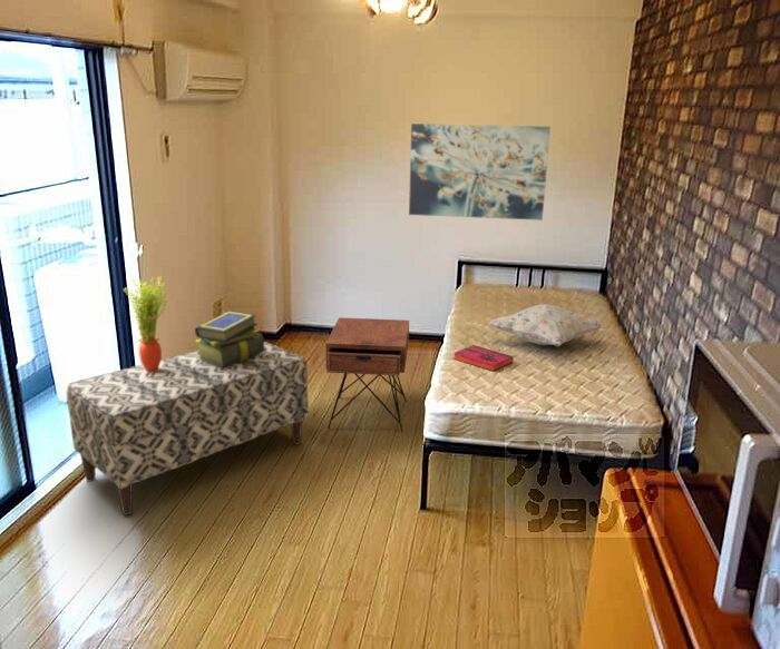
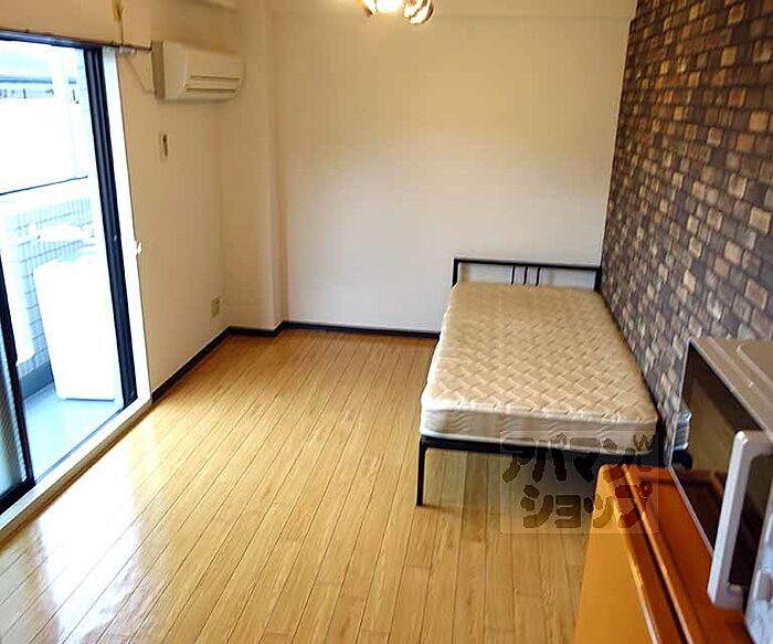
- nightstand [324,316,410,433]
- hardback book [452,344,515,372]
- bench [66,341,309,517]
- potted plant [123,275,169,372]
- wall art [408,122,552,222]
- stack of books [194,309,265,368]
- decorative pillow [486,303,606,347]
